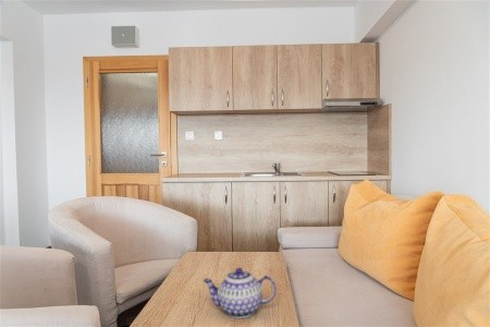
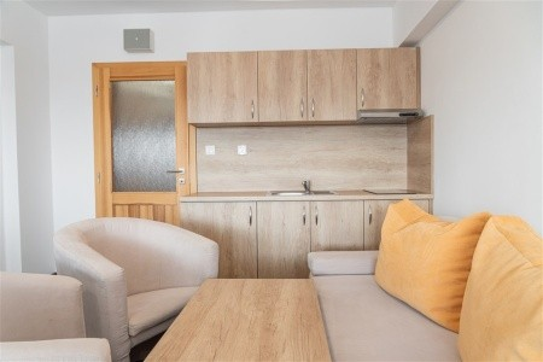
- teapot [203,267,278,319]
